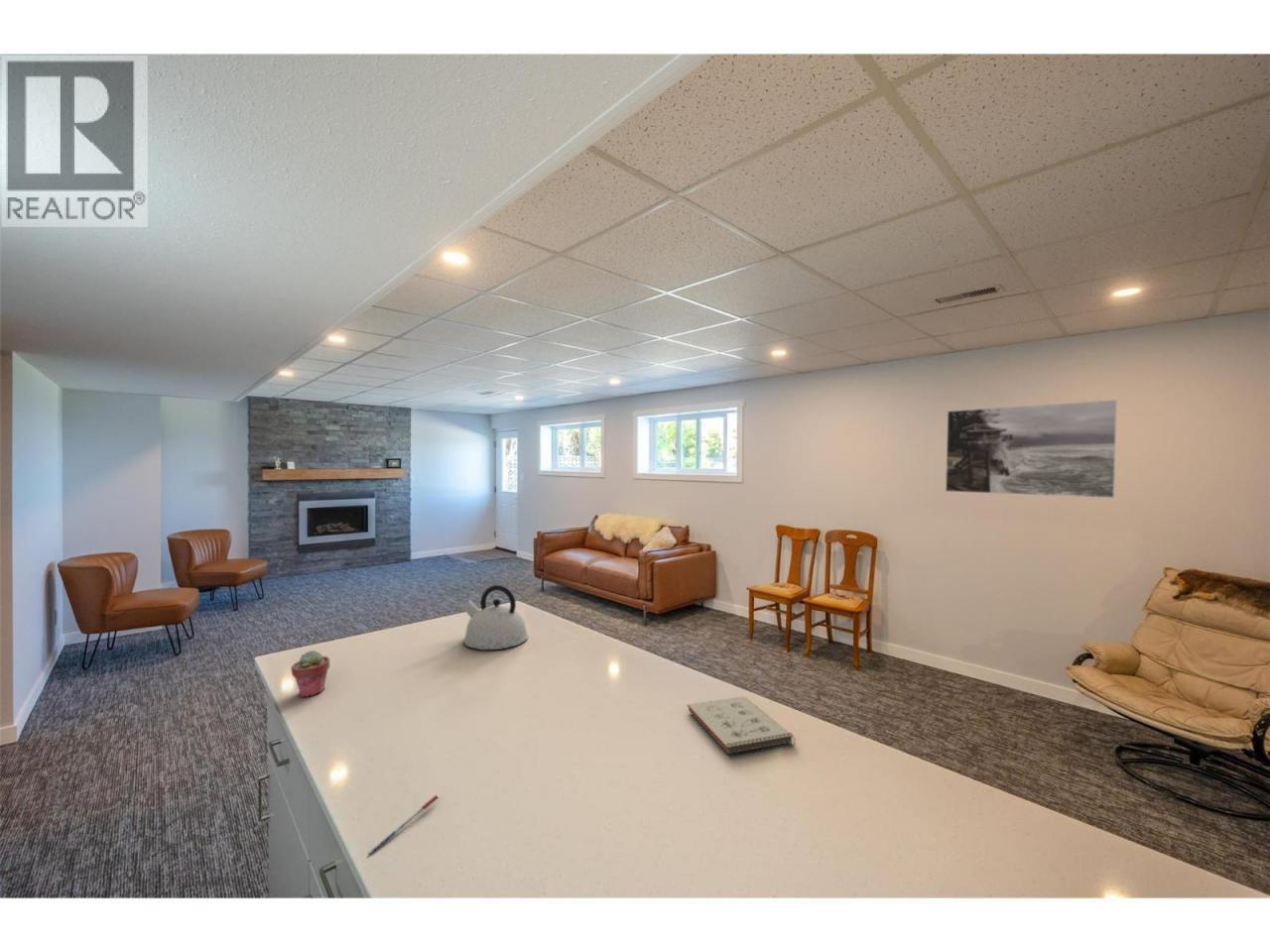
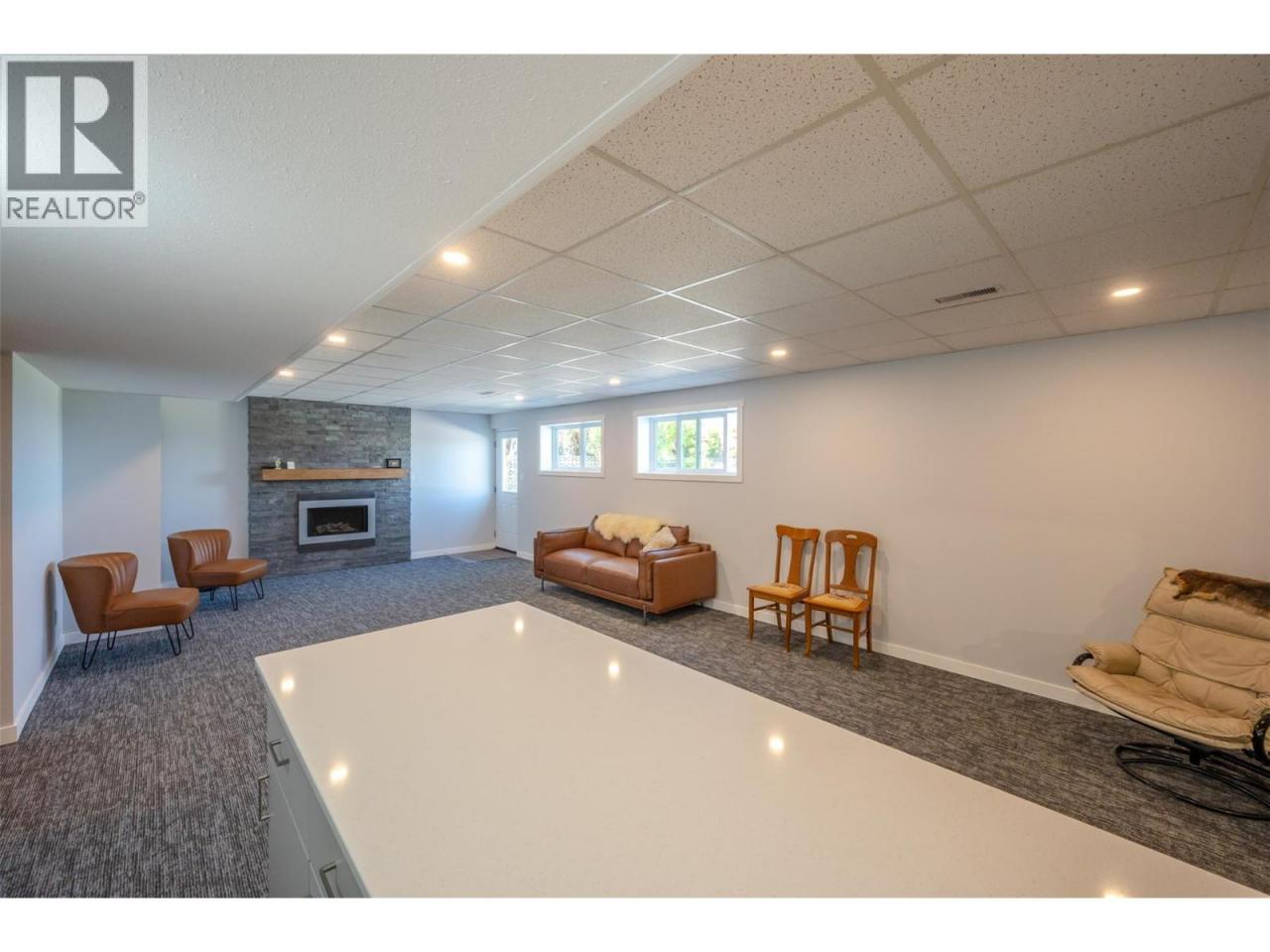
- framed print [945,399,1118,499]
- kettle [461,584,529,651]
- notepad [687,696,797,758]
- pen [366,794,439,857]
- potted succulent [290,650,330,698]
